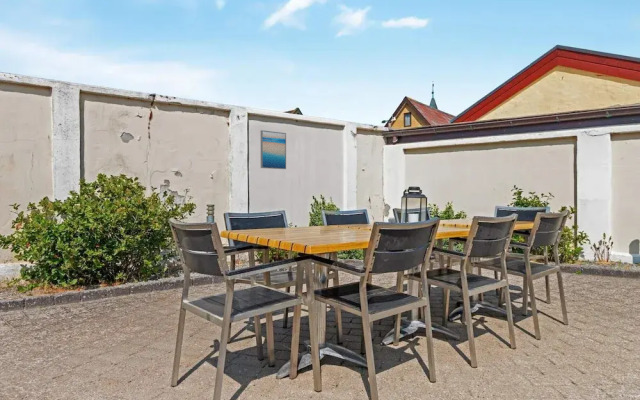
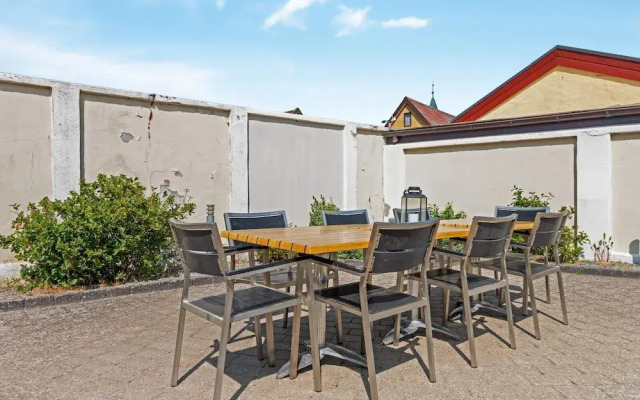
- wall art [260,129,287,170]
